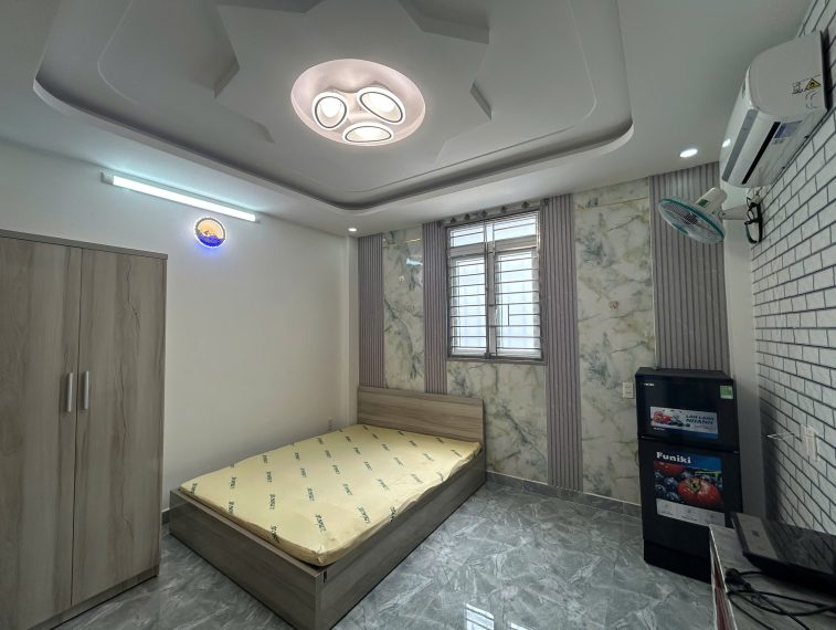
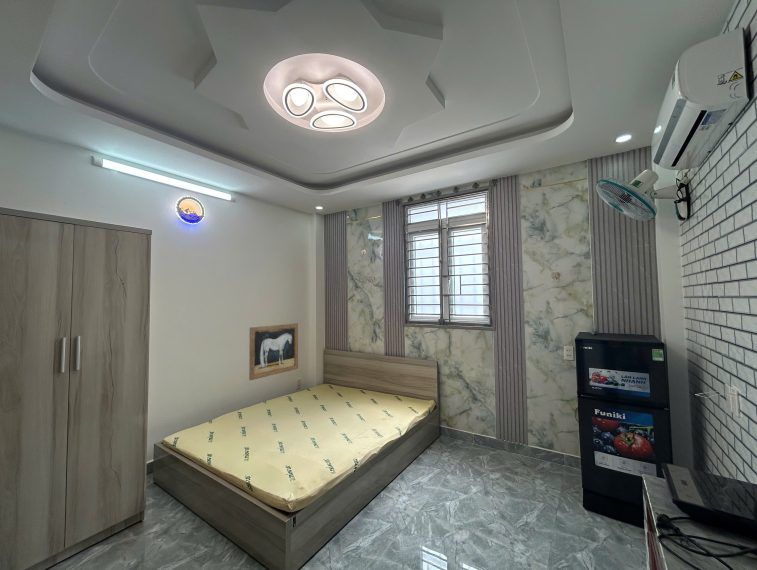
+ wall art [248,322,299,381]
